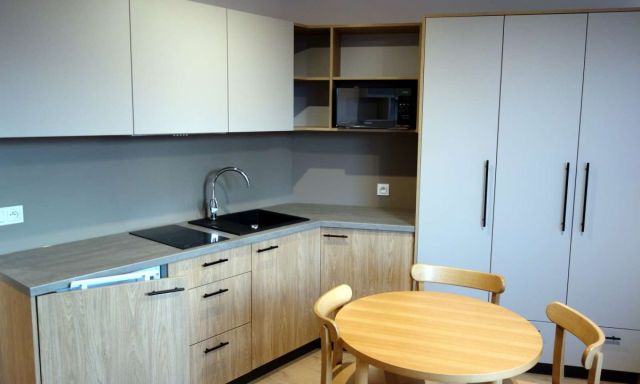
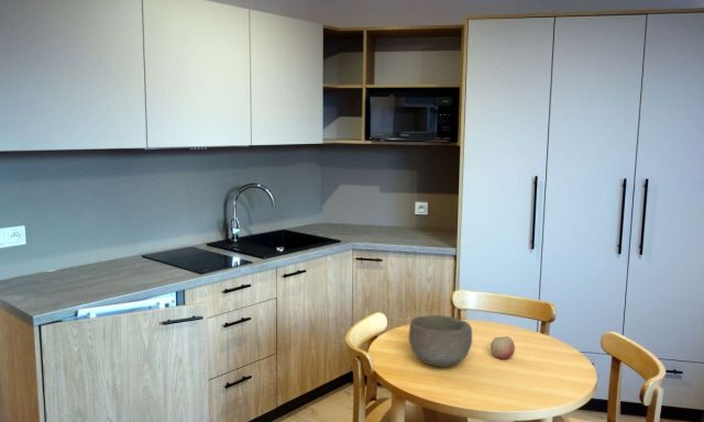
+ bowl [408,314,473,368]
+ fruit [490,335,516,360]
